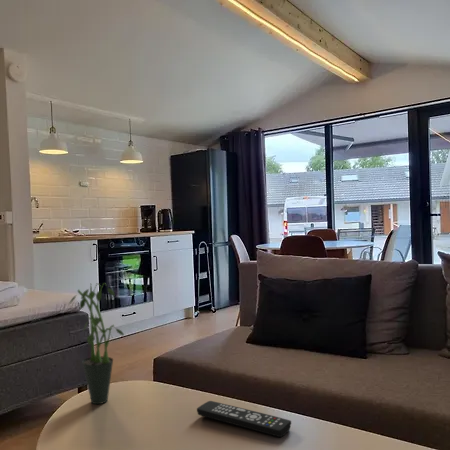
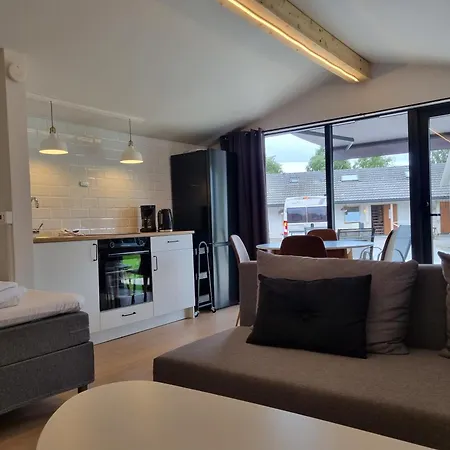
- remote control [196,400,292,438]
- potted plant [68,282,125,405]
